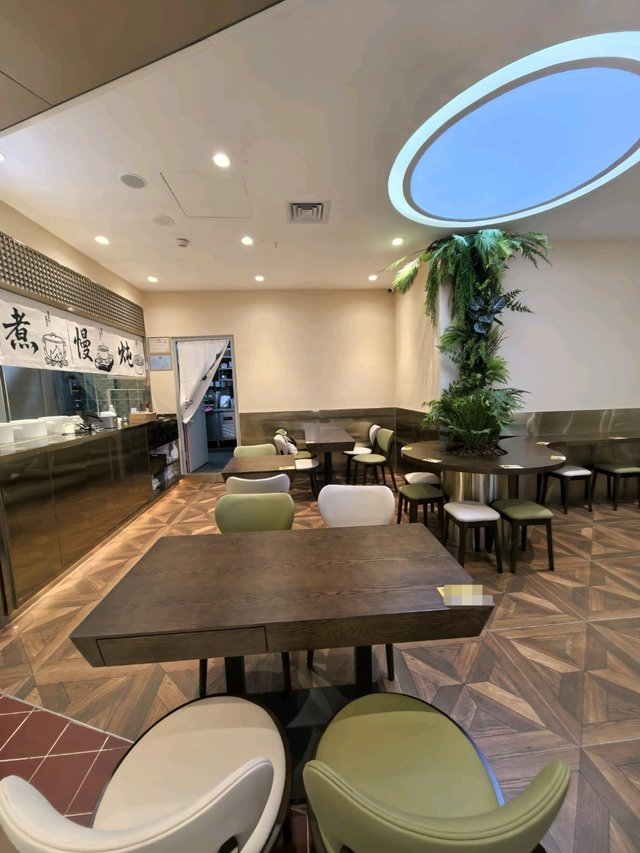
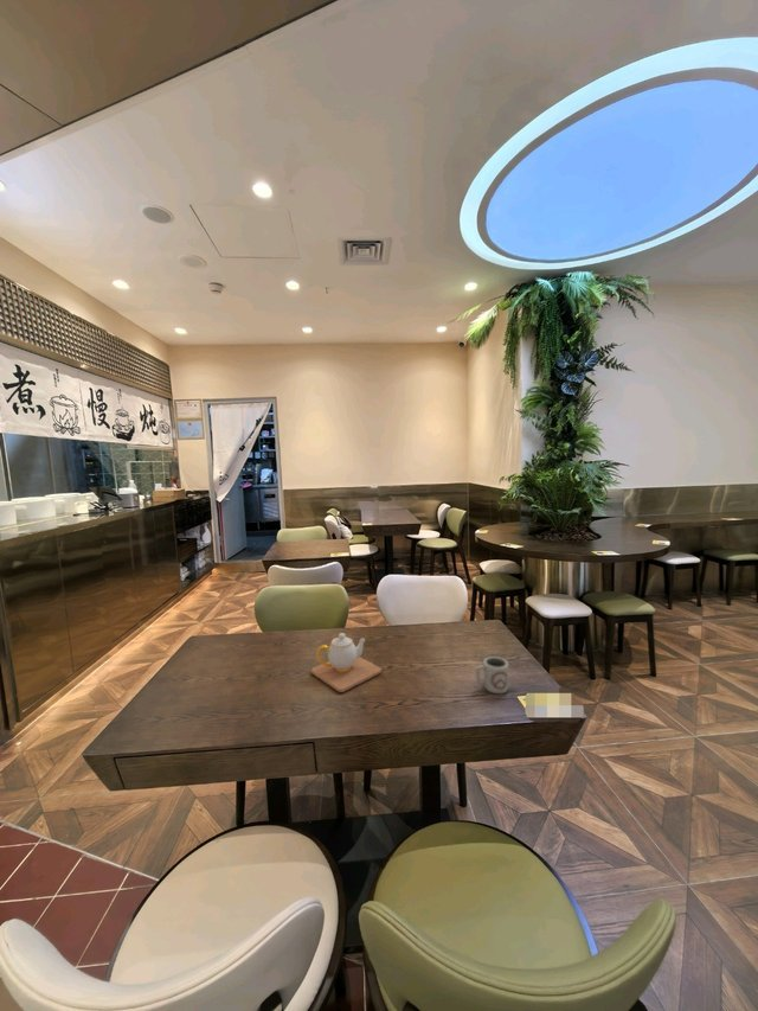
+ teapot [310,632,383,693]
+ cup [475,655,509,695]
